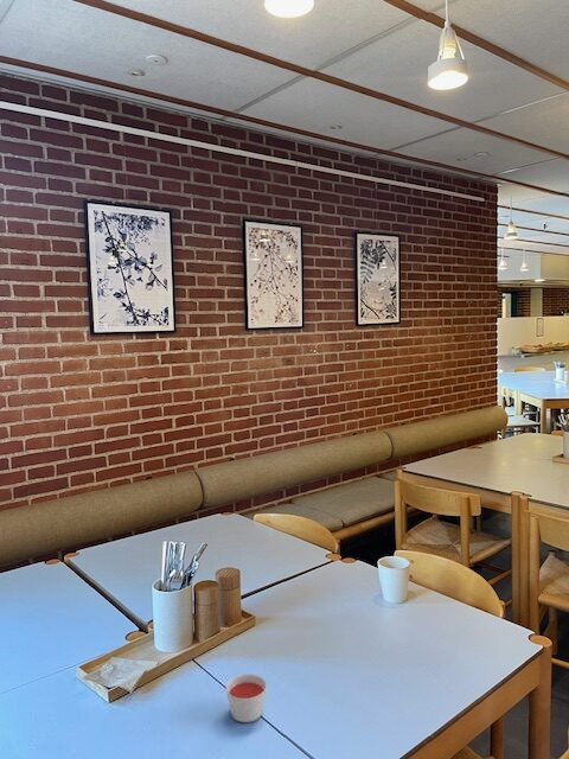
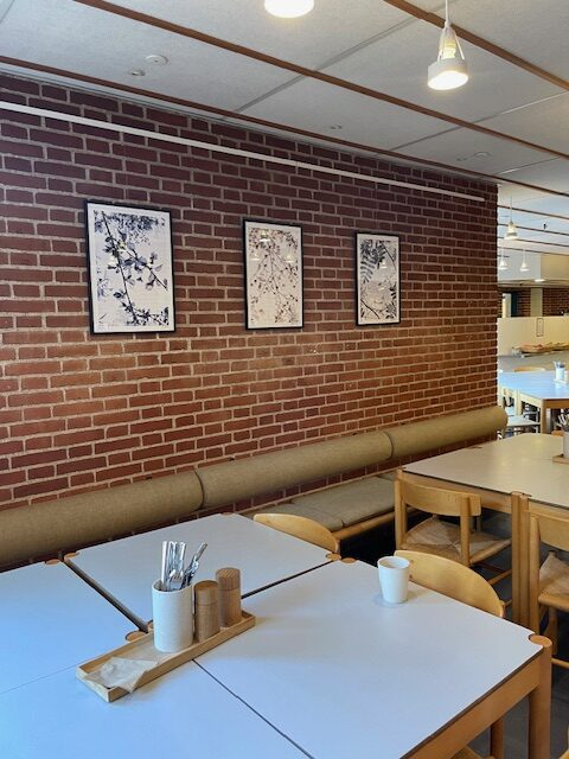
- candle [225,672,268,723]
